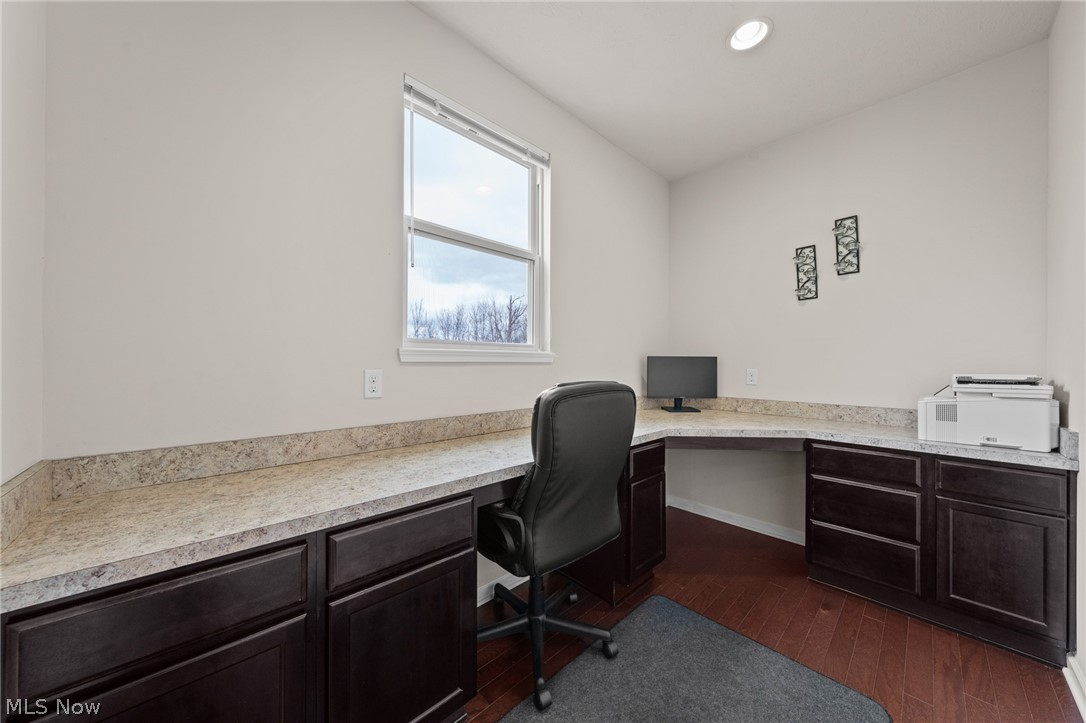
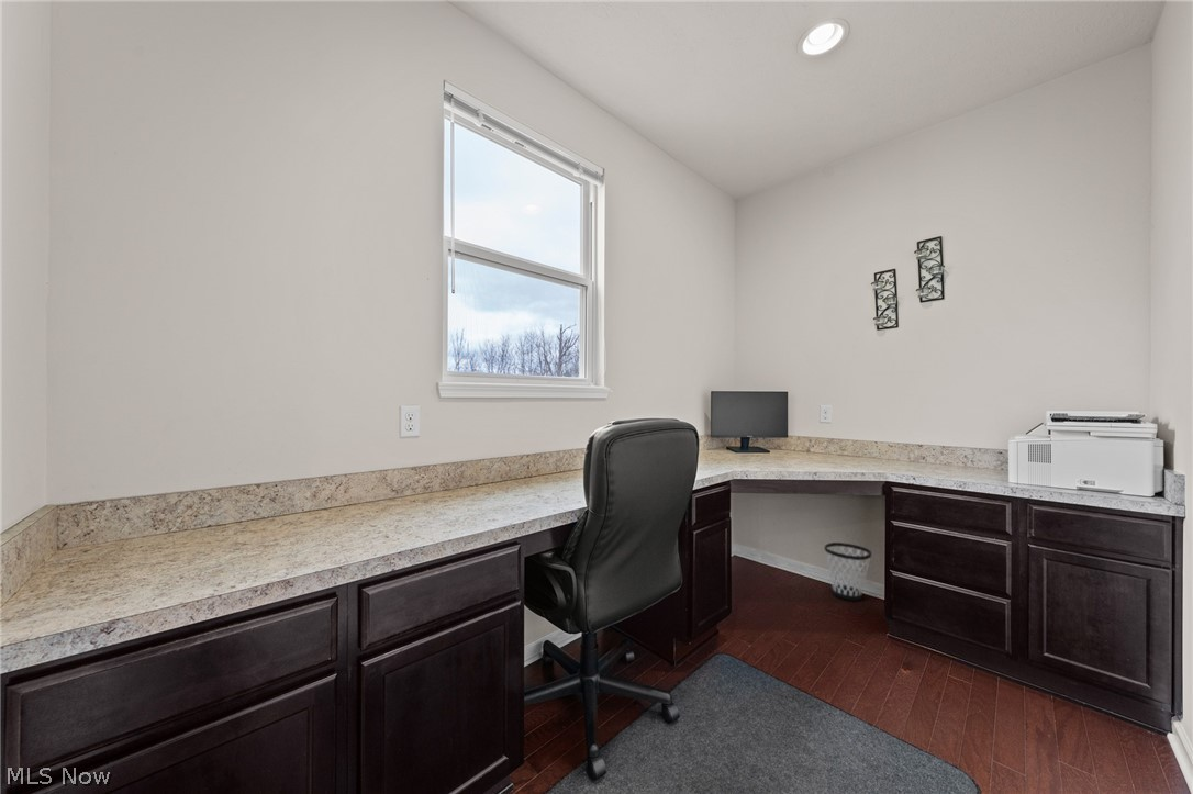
+ wastebasket [823,541,872,602]
